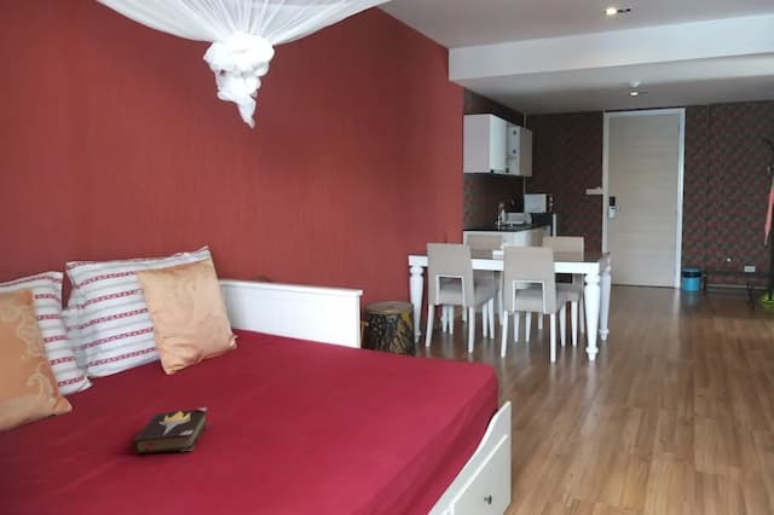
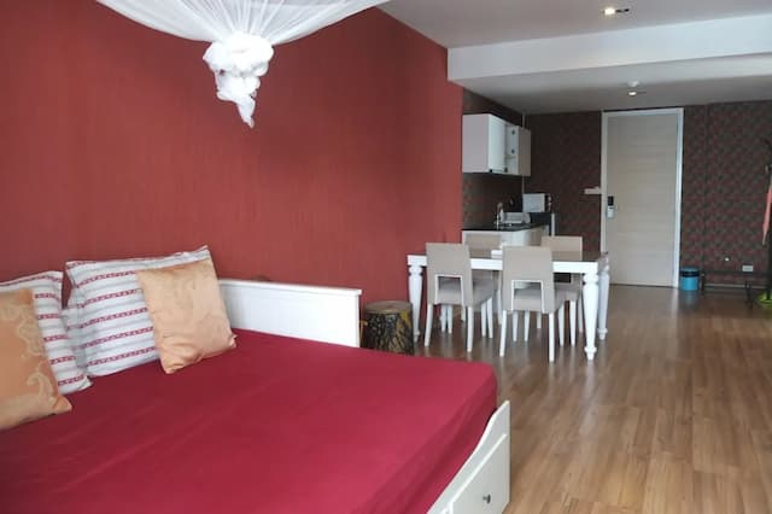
- hardback book [133,406,209,456]
